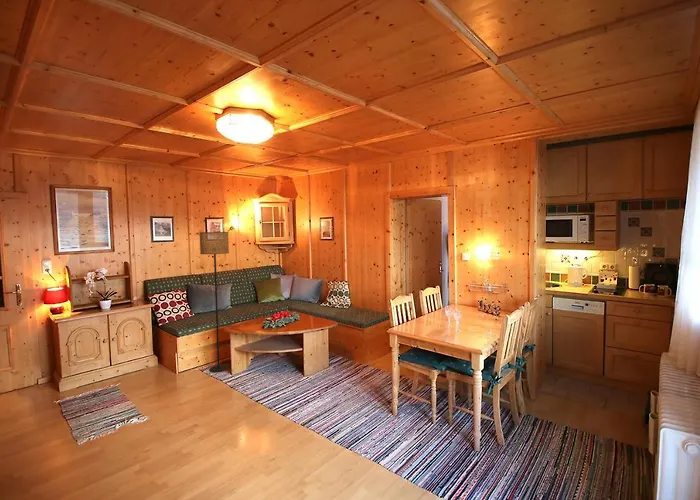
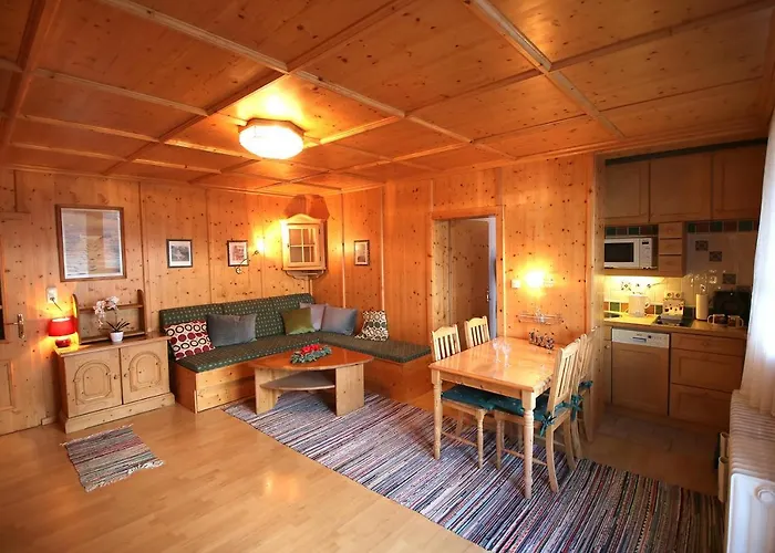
- floor lamp [199,231,230,373]
